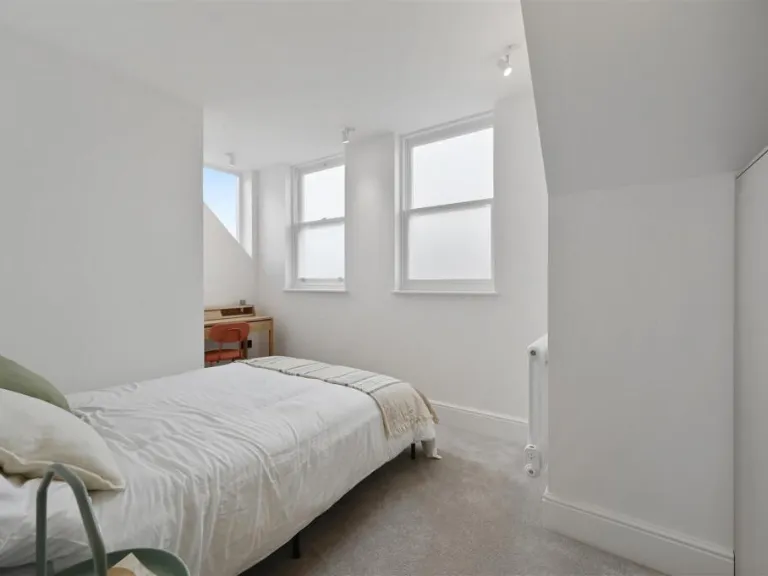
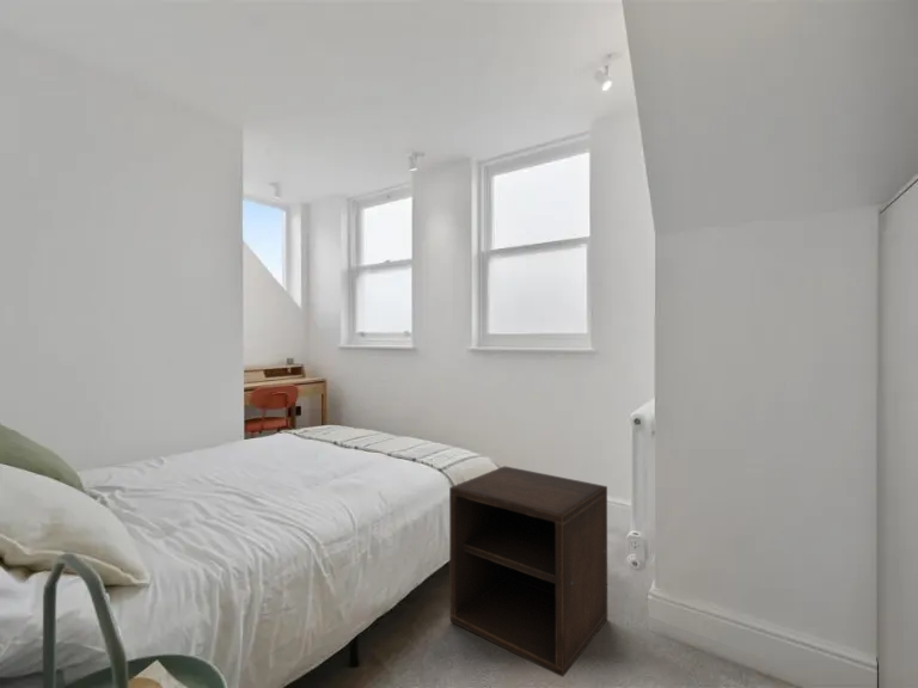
+ nightstand [448,465,608,678]
